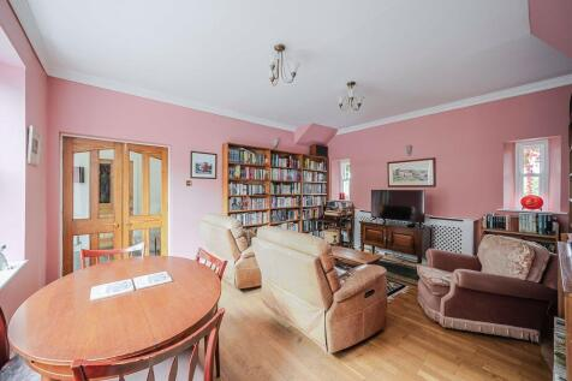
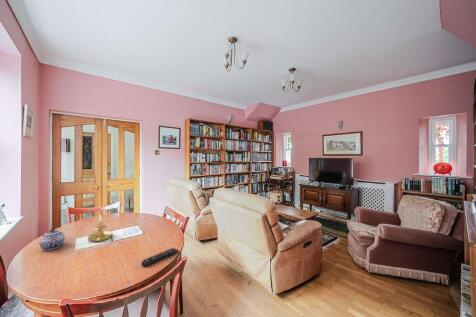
+ teapot [38,228,66,251]
+ candle holder [87,213,113,243]
+ remote control [141,247,180,268]
